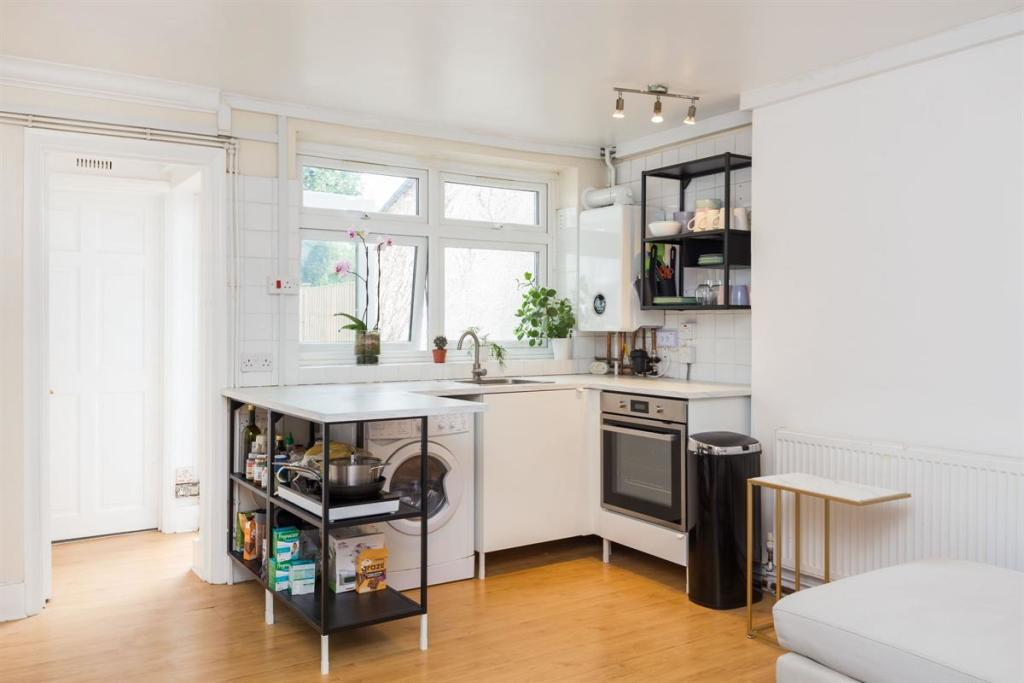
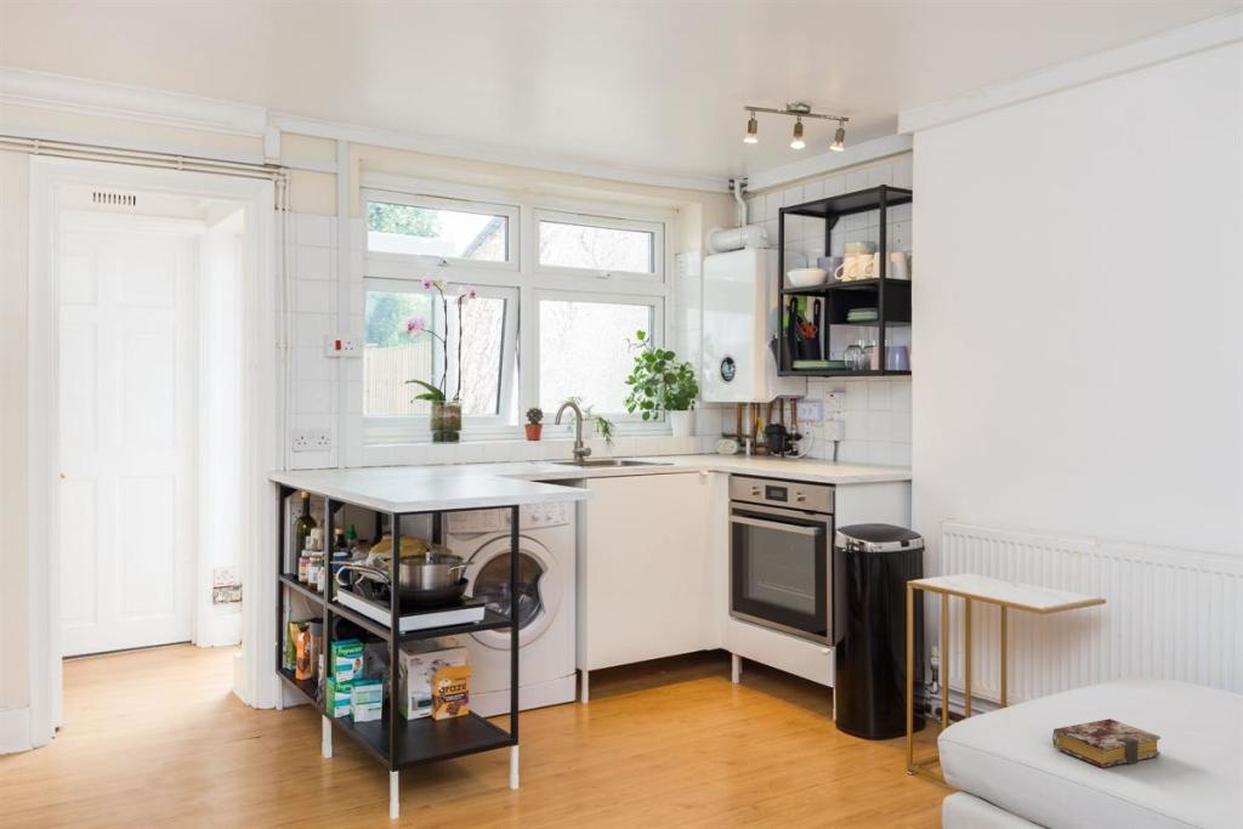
+ book [1051,717,1162,768]
